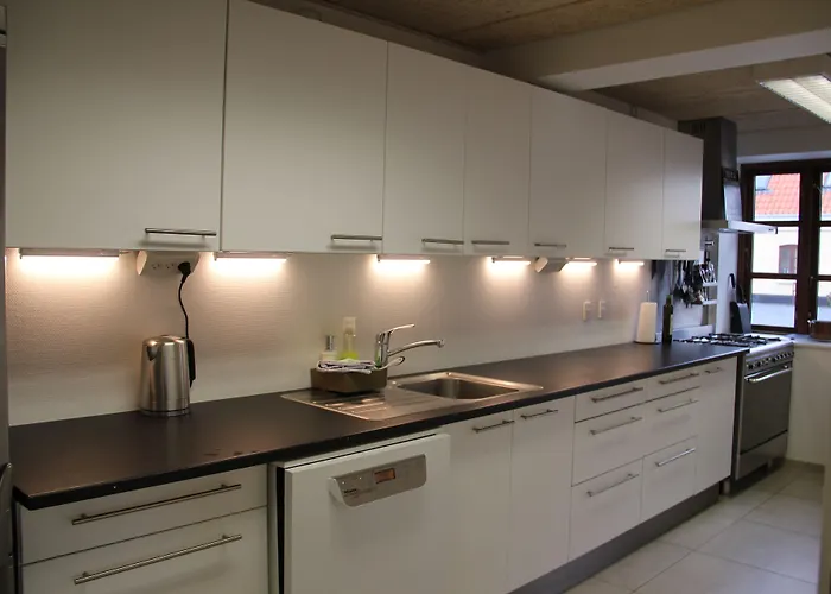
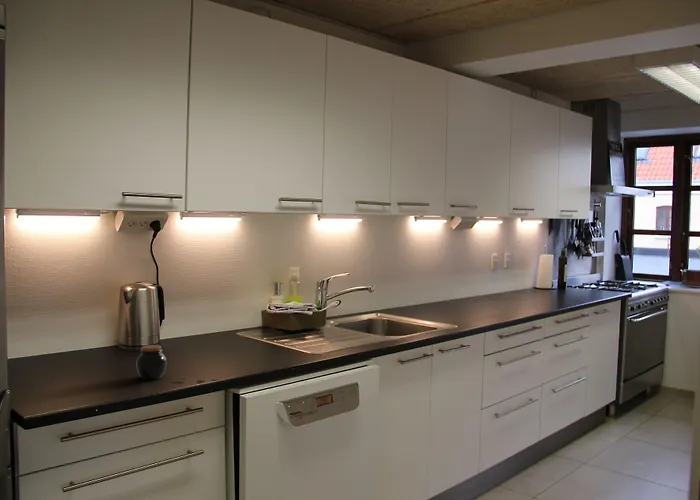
+ jar [135,344,168,380]
